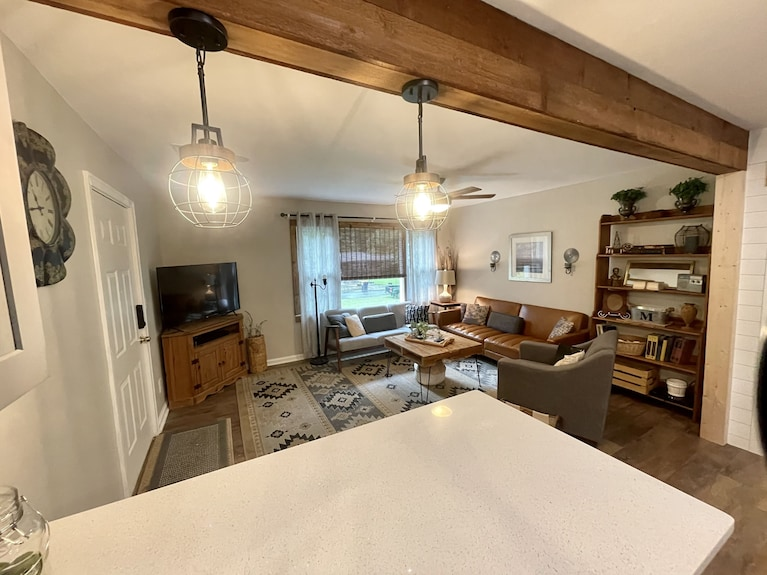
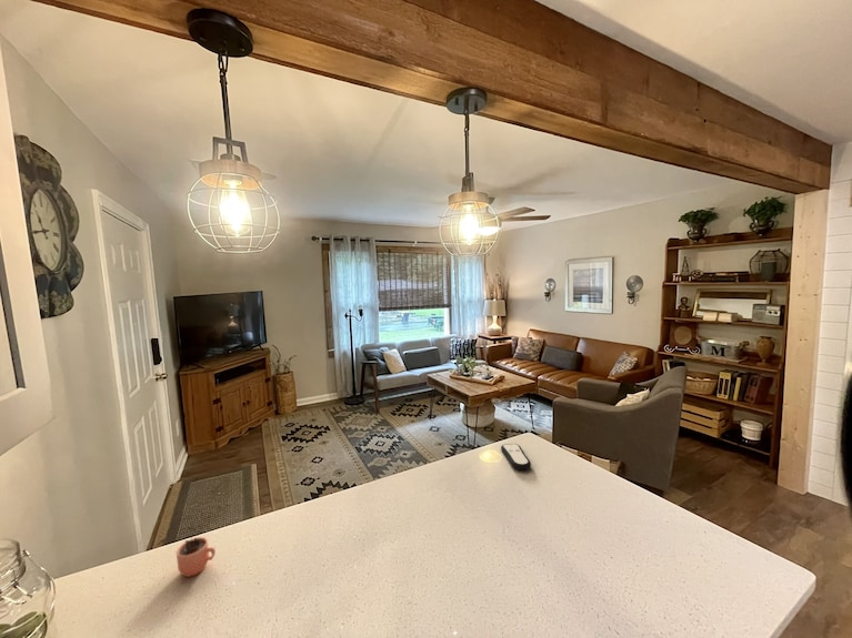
+ remote control [500,443,532,470]
+ cocoa [176,523,217,578]
